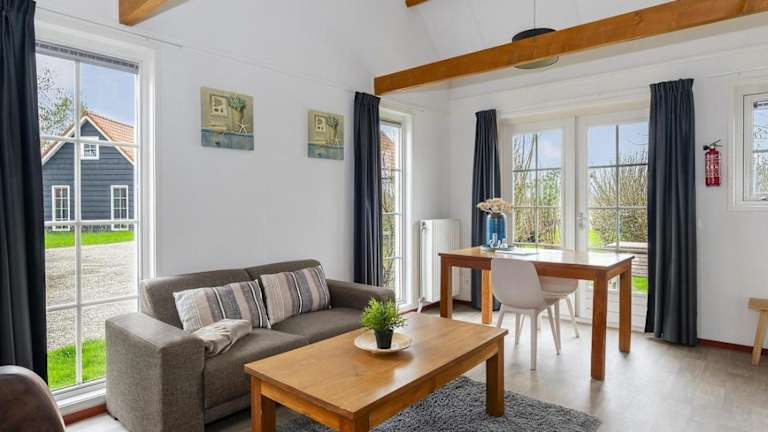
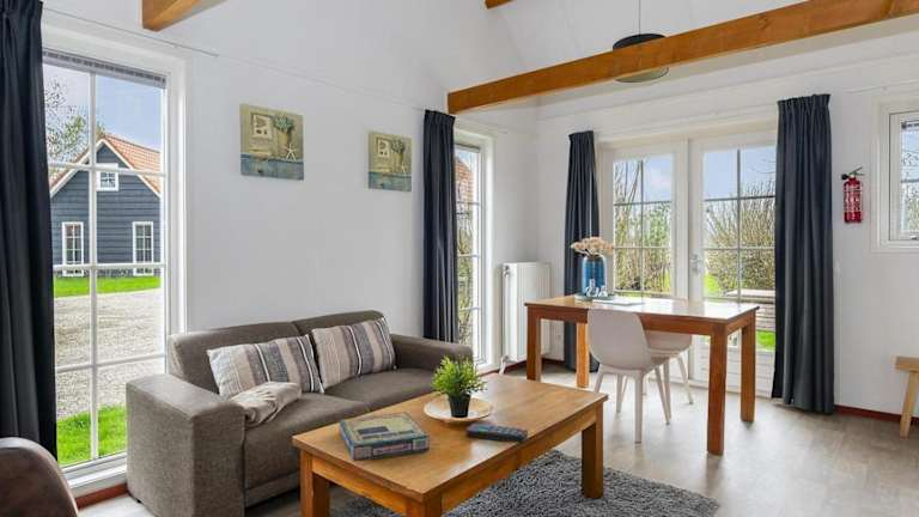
+ video game box [339,410,431,463]
+ remote control [465,422,529,444]
